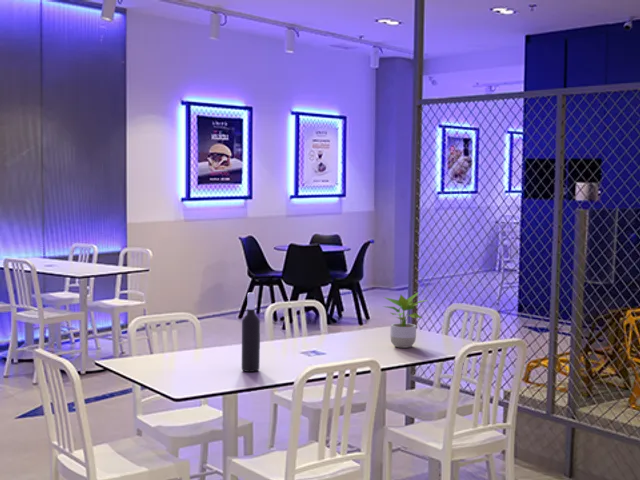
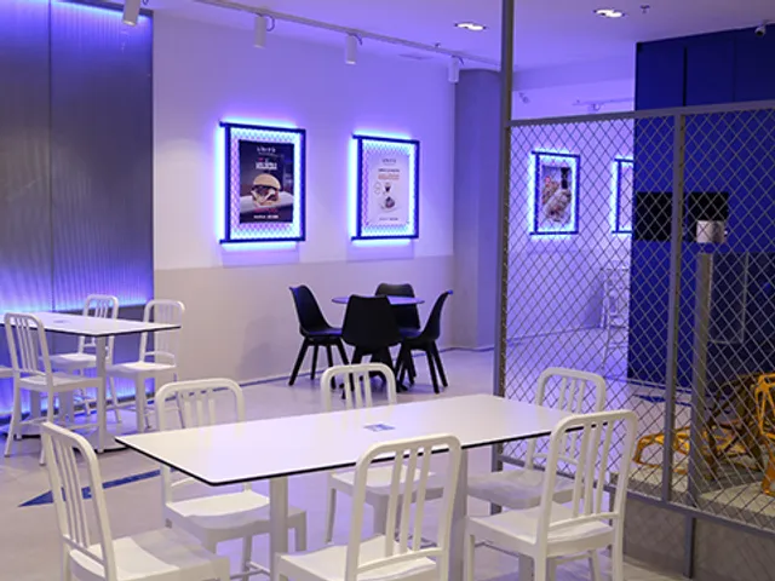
- wine bottle [241,292,261,373]
- potted plant [382,290,430,349]
